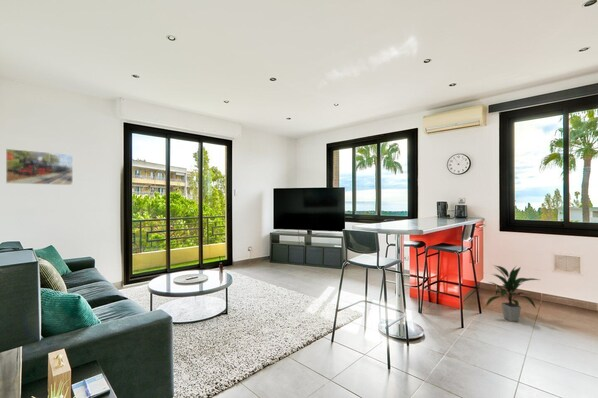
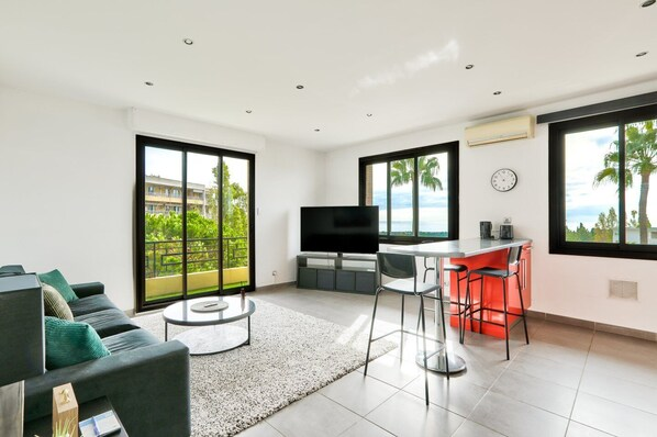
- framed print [5,148,74,186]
- indoor plant [485,264,540,323]
